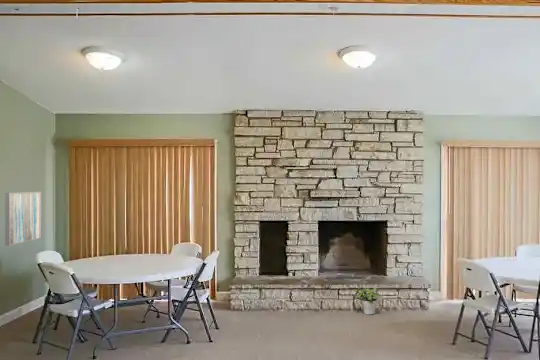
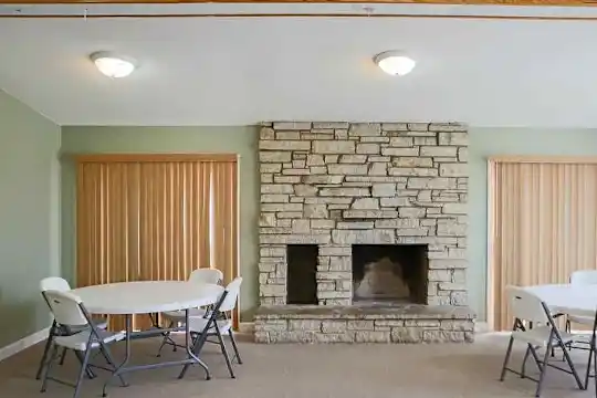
- potted plant [352,286,380,315]
- wall art [4,191,43,247]
